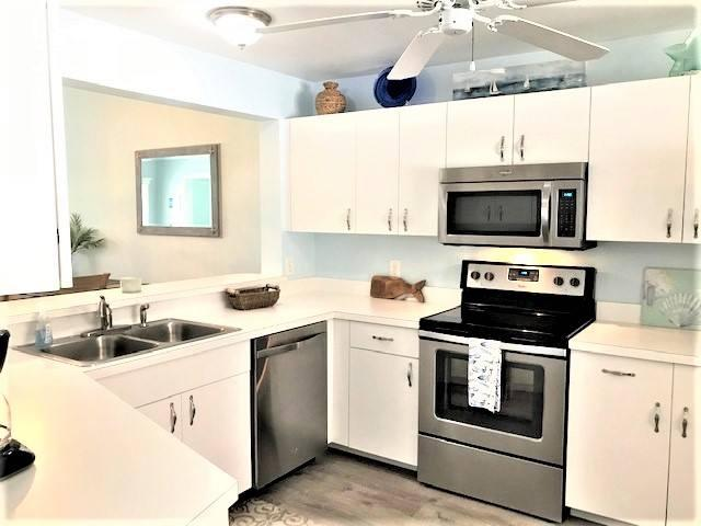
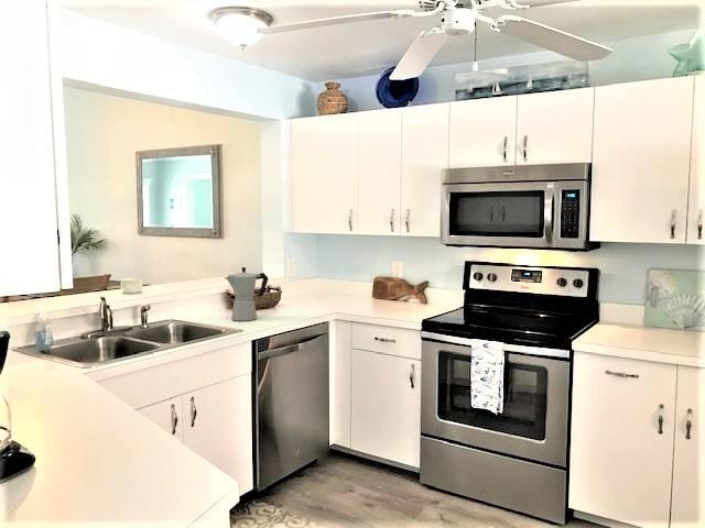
+ moka pot [224,266,270,322]
